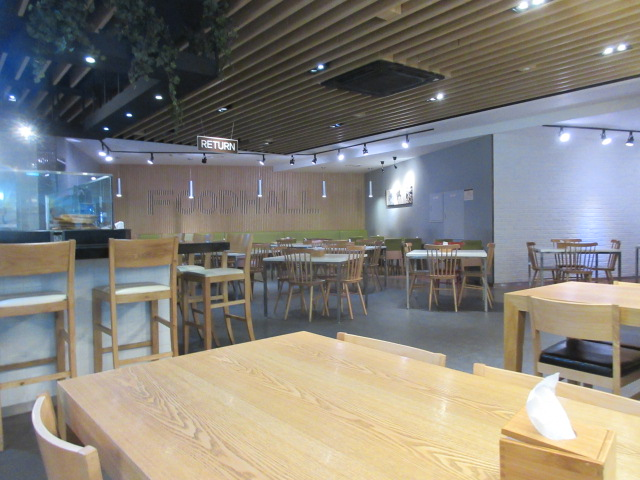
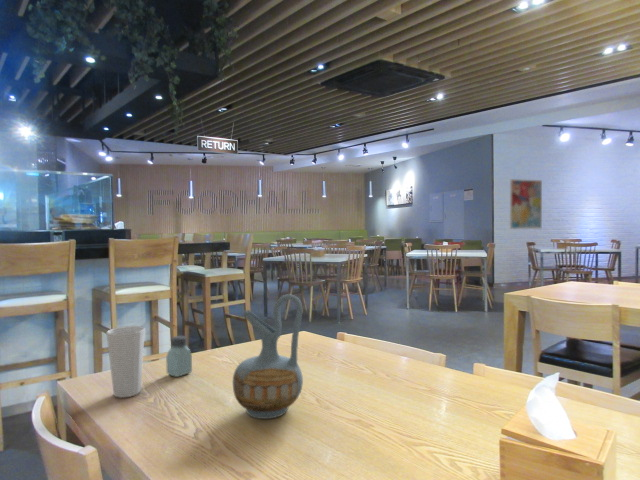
+ cup [105,325,146,399]
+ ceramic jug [232,293,304,420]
+ wall art [509,178,543,230]
+ saltshaker [165,335,193,378]
